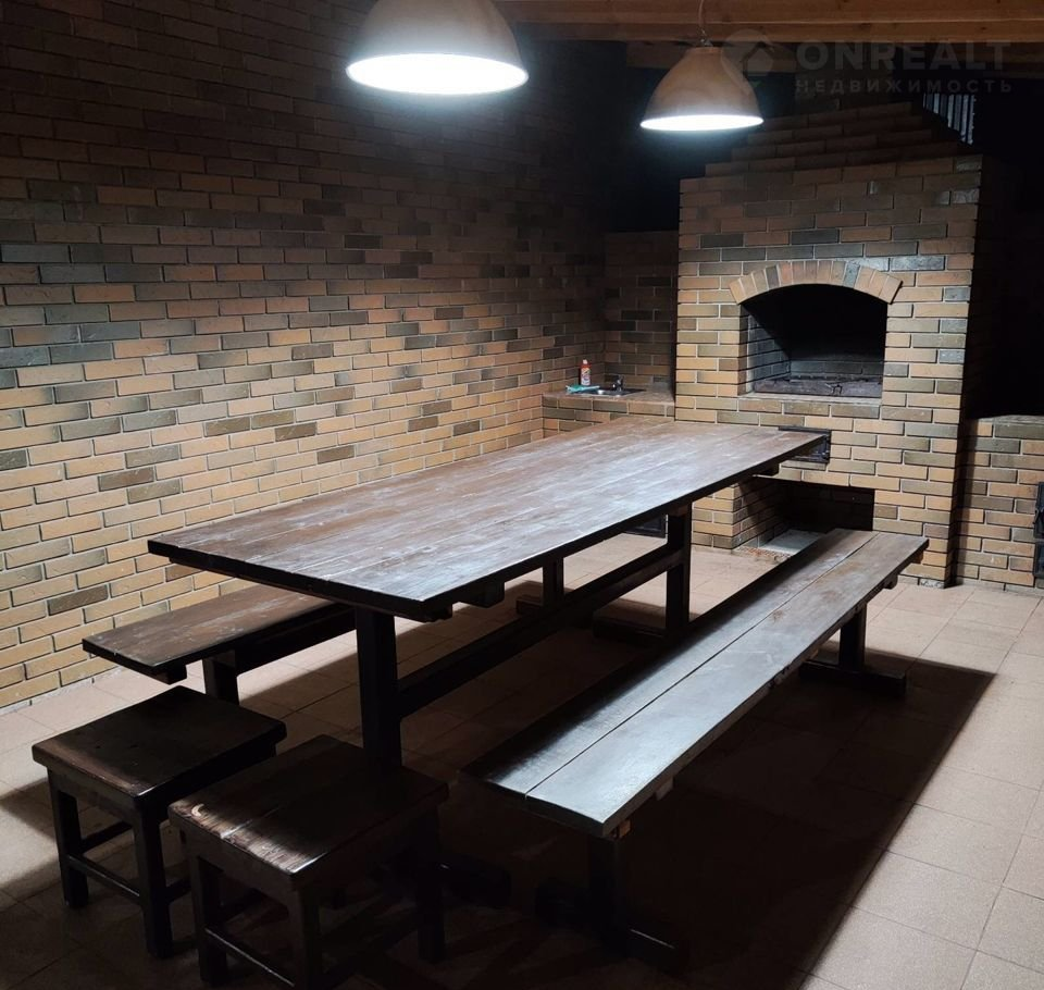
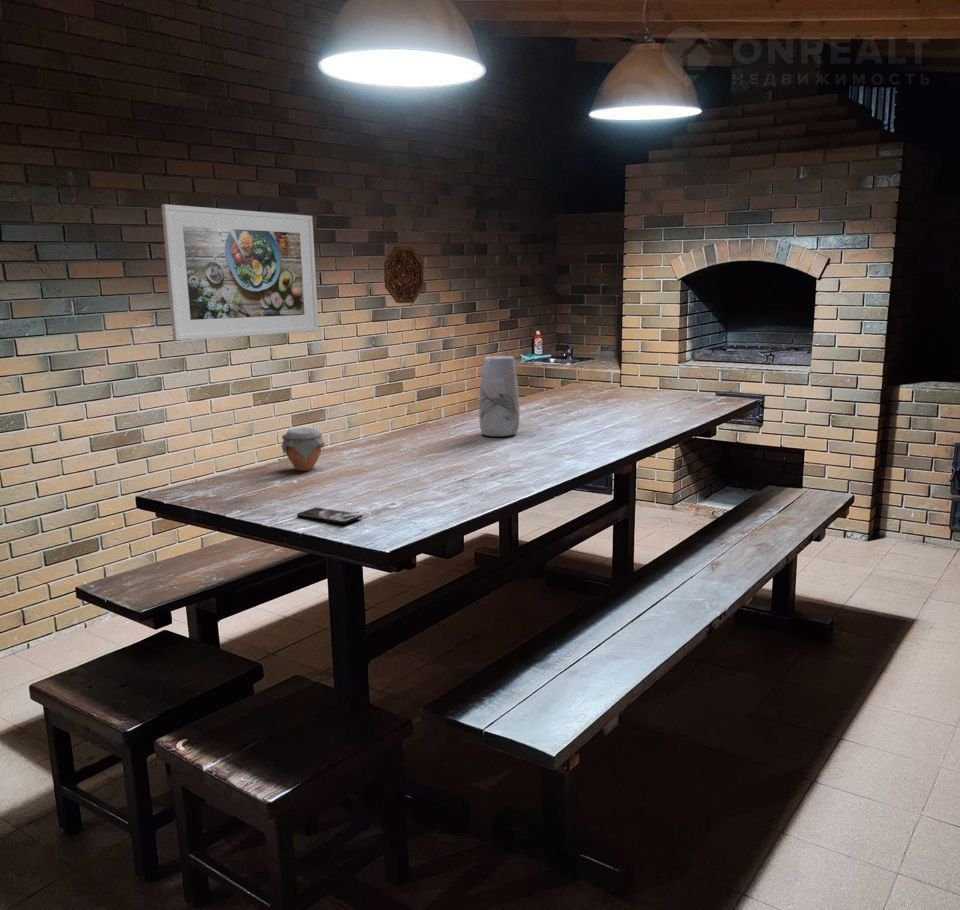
+ jar [280,427,326,472]
+ vase [478,355,521,438]
+ smartphone [296,507,363,525]
+ decorative platter [383,245,425,304]
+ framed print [161,203,320,342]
